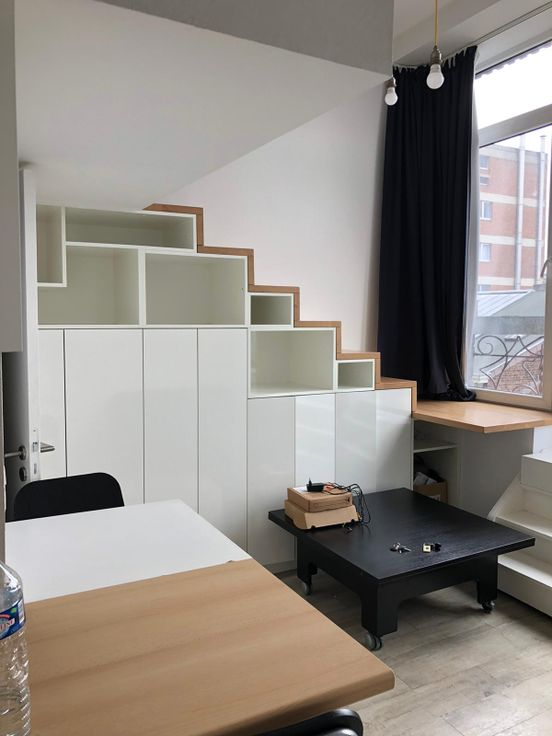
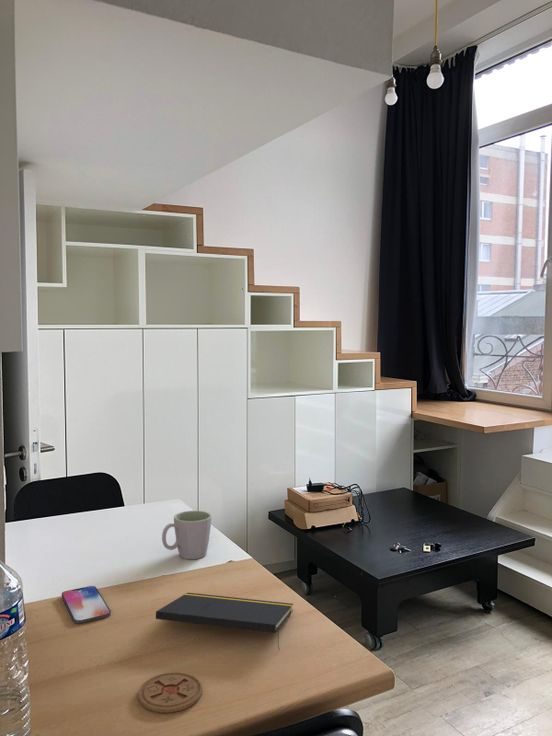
+ notepad [155,592,294,651]
+ coaster [137,671,203,714]
+ smartphone [61,585,112,624]
+ mug [161,510,213,560]
